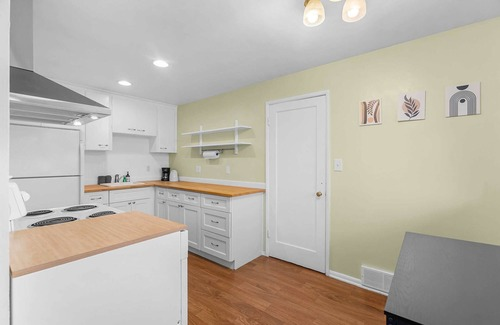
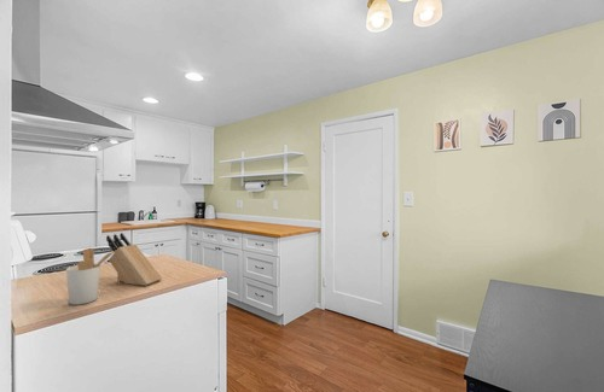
+ knife block [105,232,163,287]
+ utensil holder [65,247,115,305]
